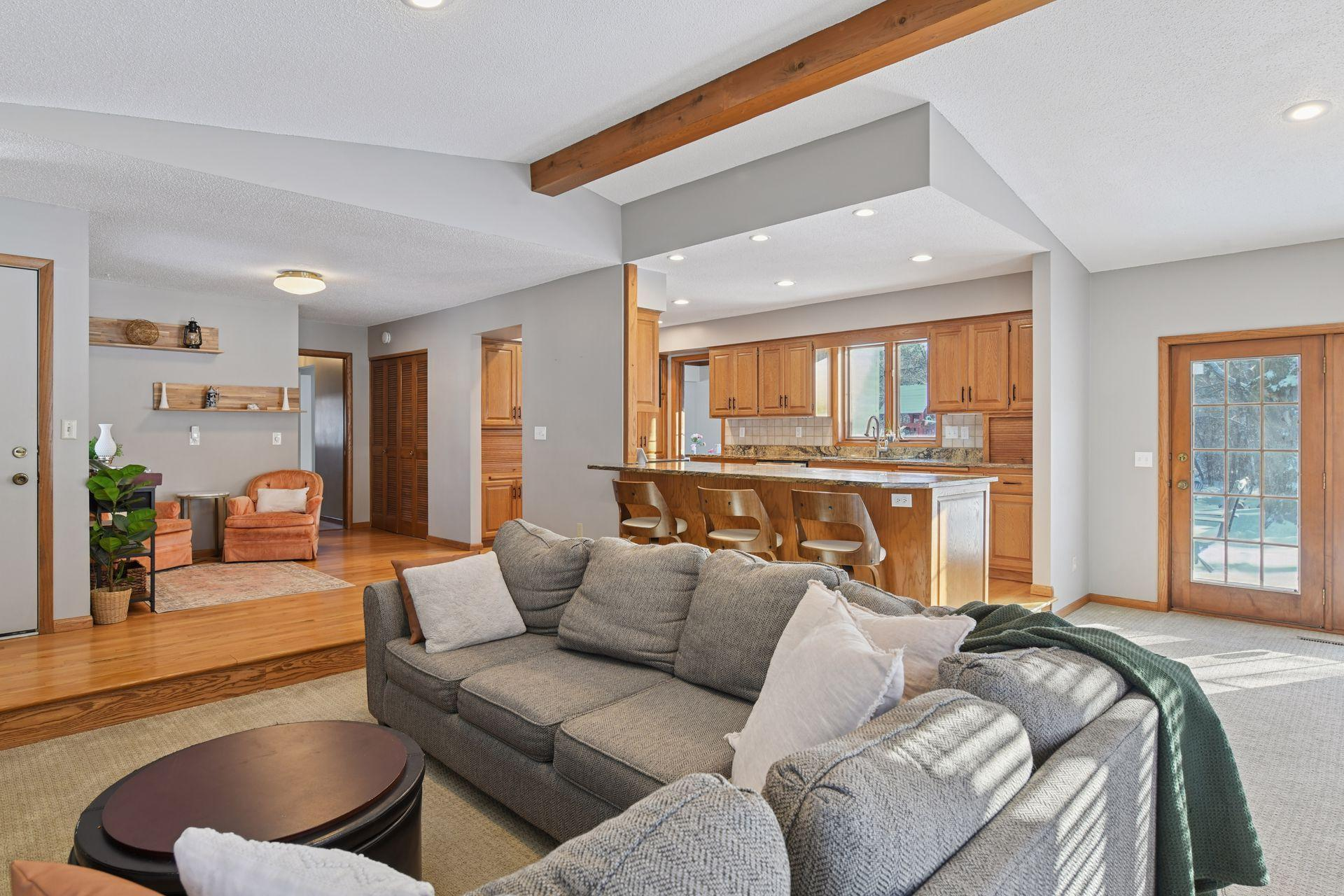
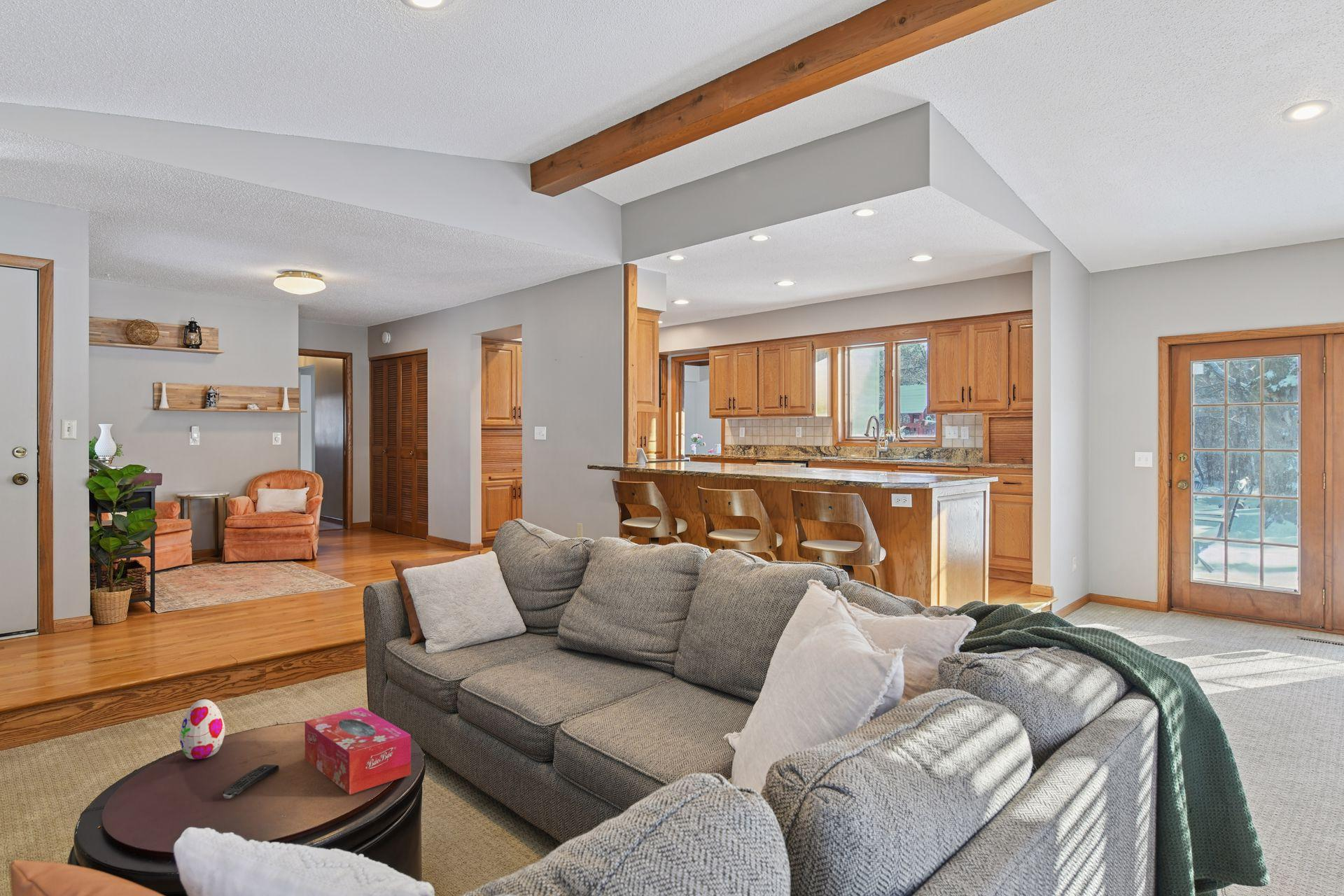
+ remote control [222,764,280,799]
+ tissue box [304,706,412,795]
+ decorative egg [179,699,226,760]
